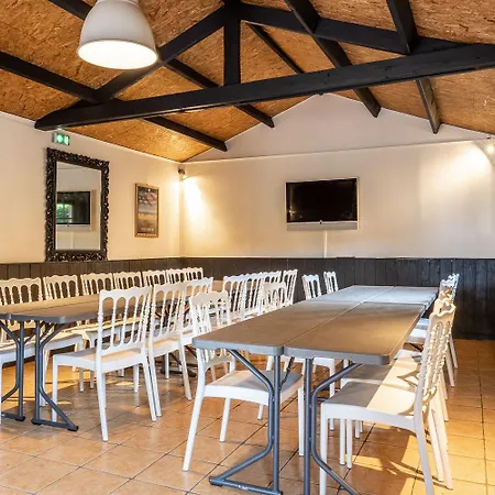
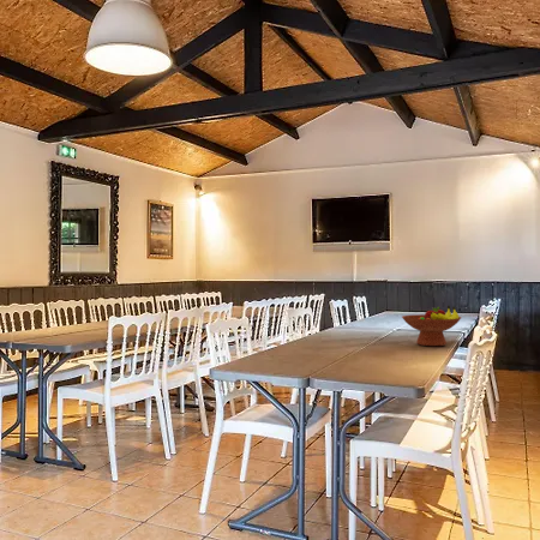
+ fruit bowl [401,305,462,347]
